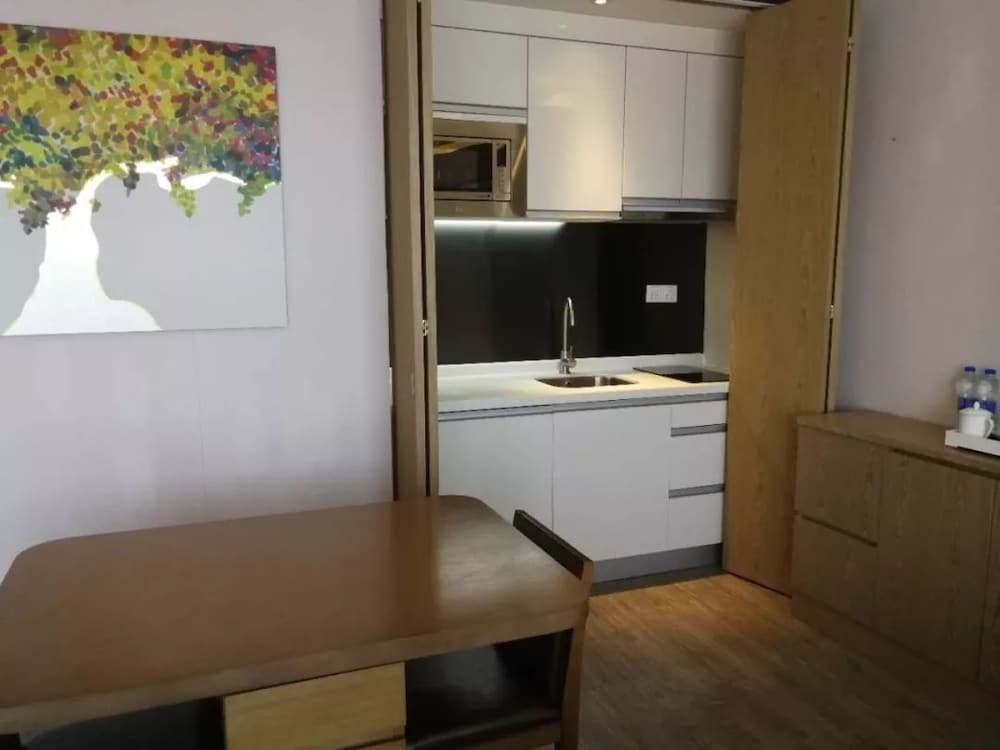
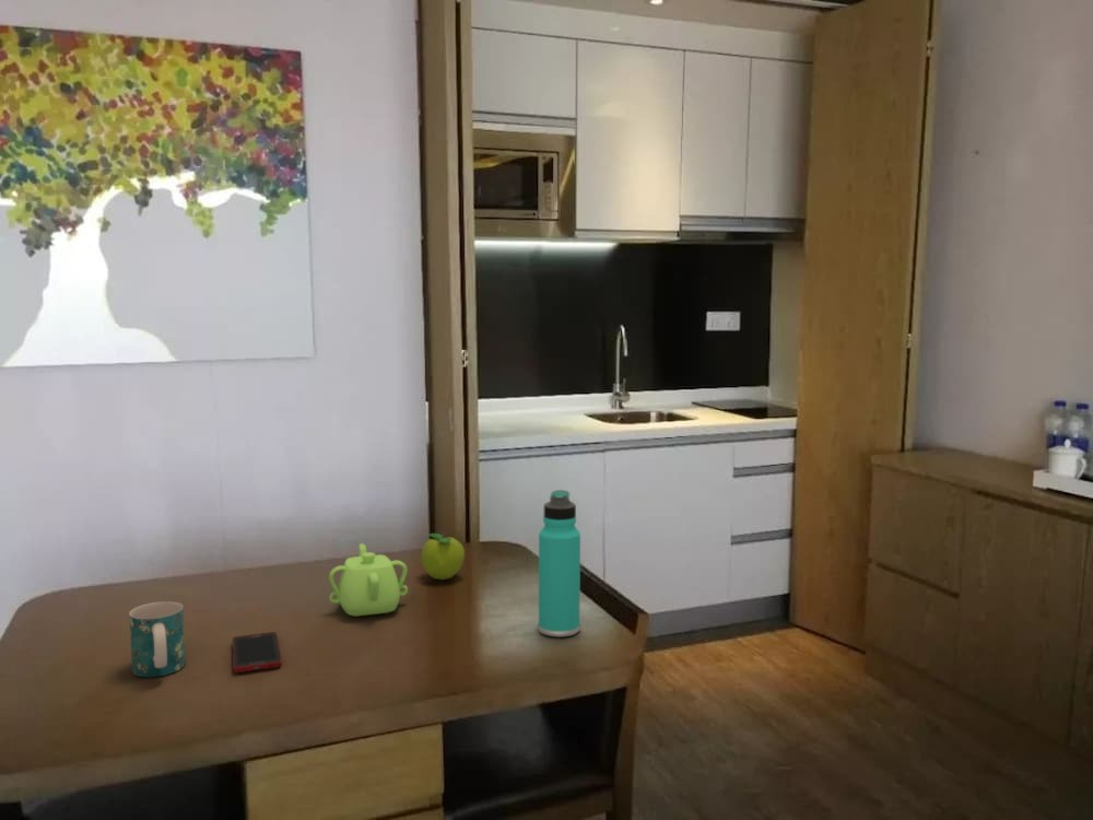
+ fruit [420,532,466,581]
+ thermos bottle [538,489,581,639]
+ teapot [328,542,409,618]
+ cell phone [232,631,283,673]
+ mug [128,600,187,678]
